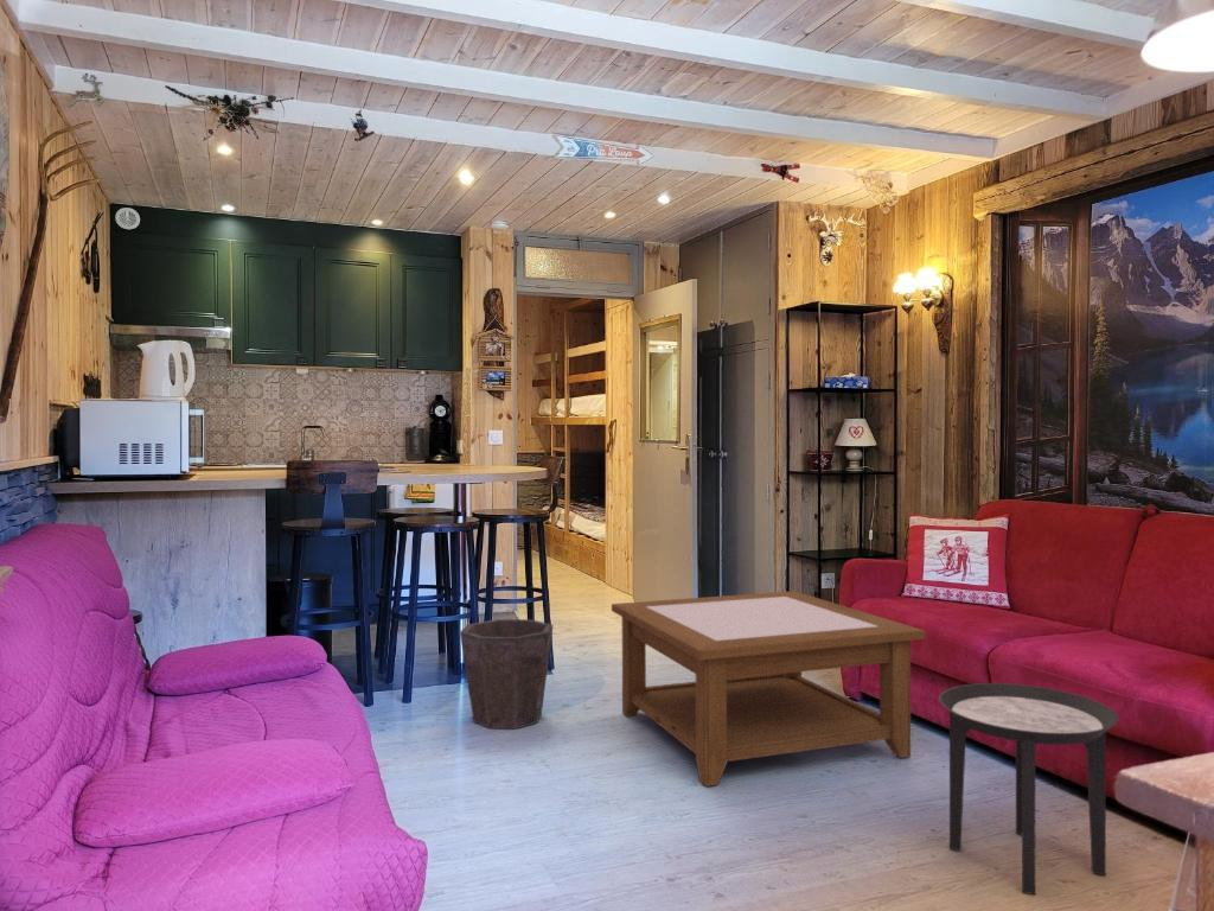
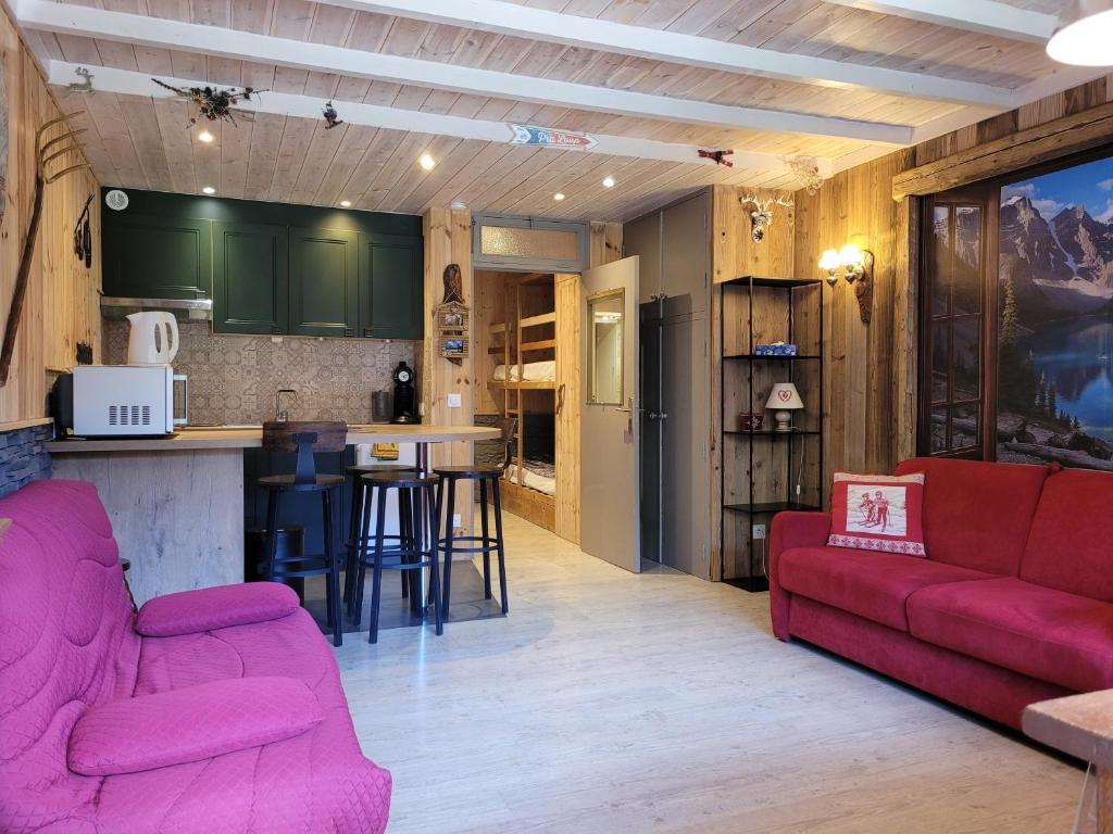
- waste bin [459,618,555,730]
- side table [938,682,1119,896]
- coffee table [611,590,926,788]
